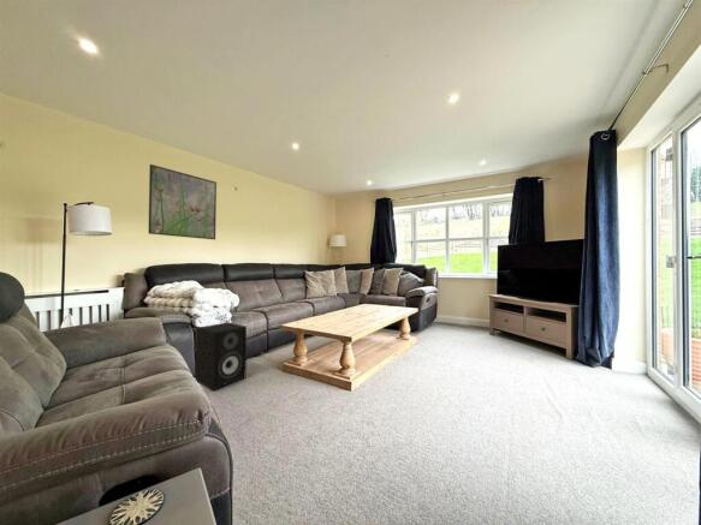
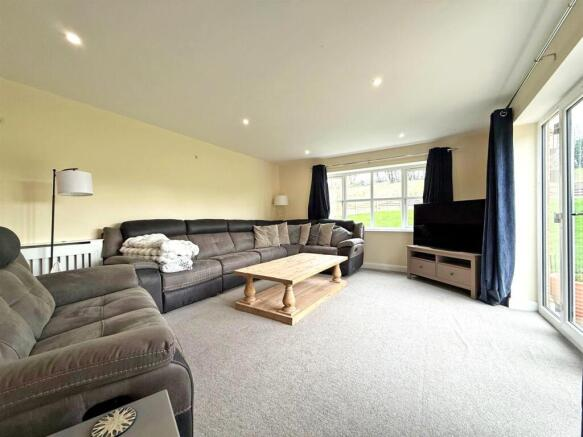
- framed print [147,163,218,240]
- speaker [194,321,248,392]
